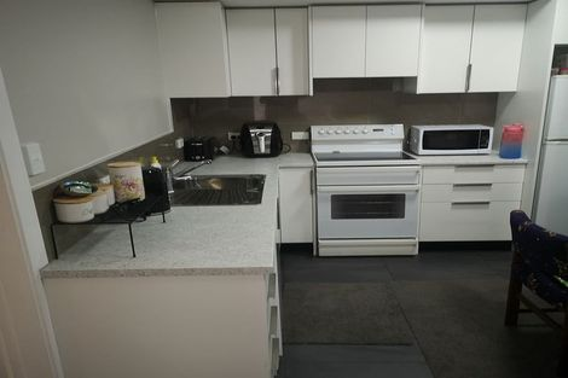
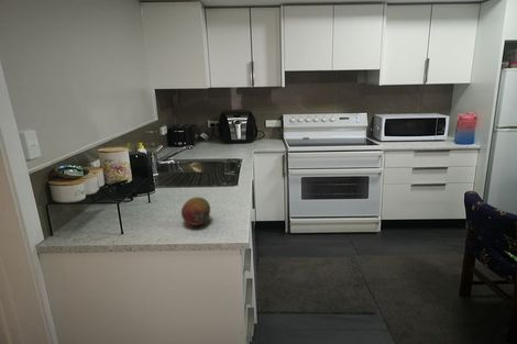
+ fruit [180,196,211,226]
